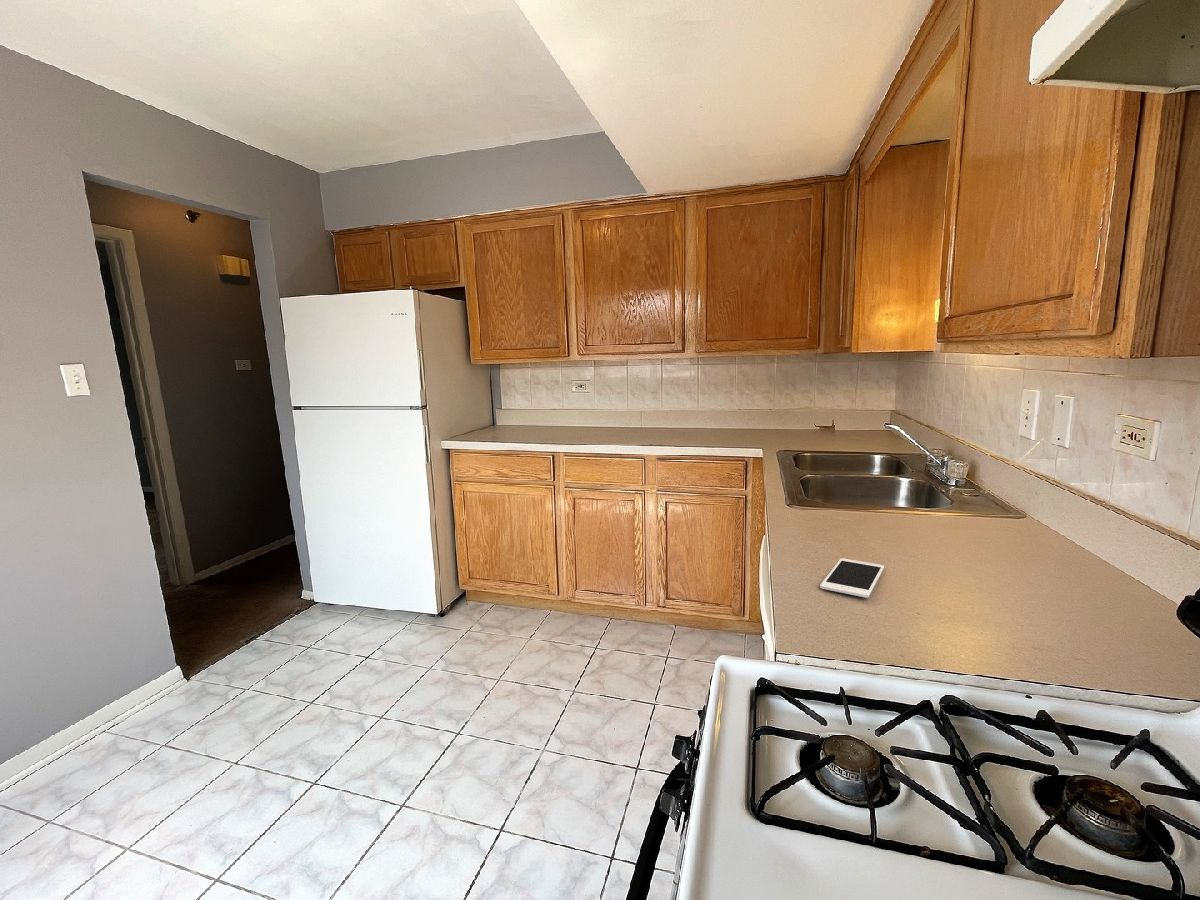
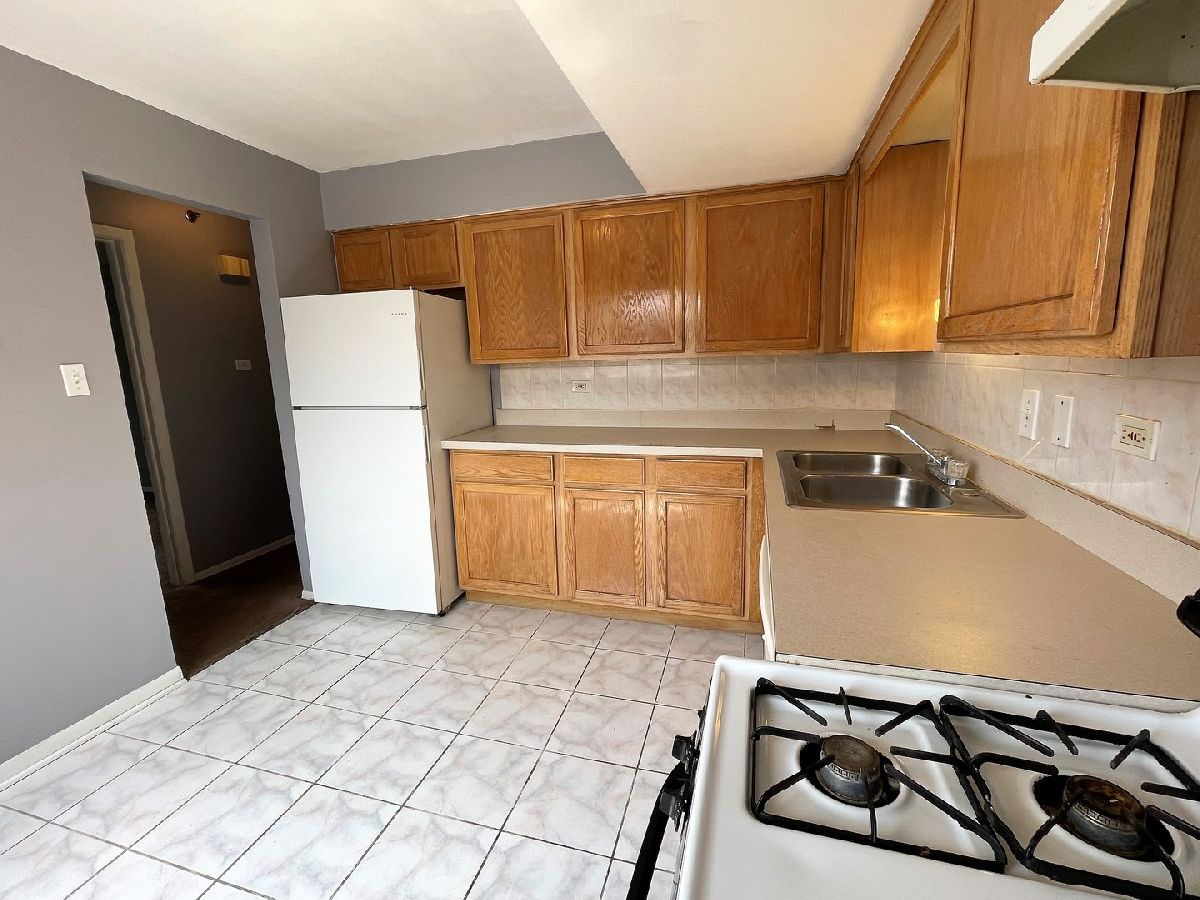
- cell phone [819,558,885,599]
